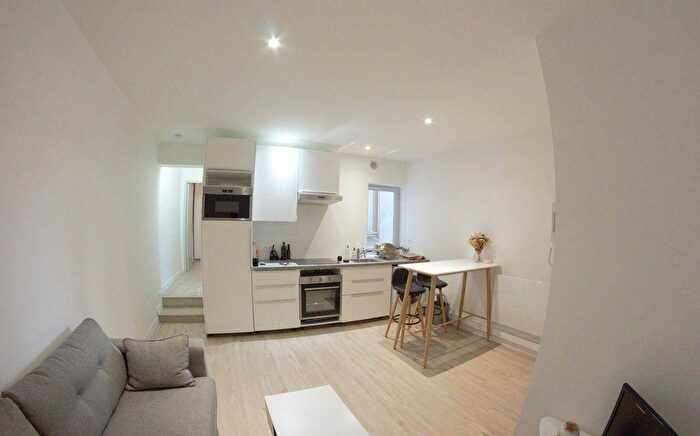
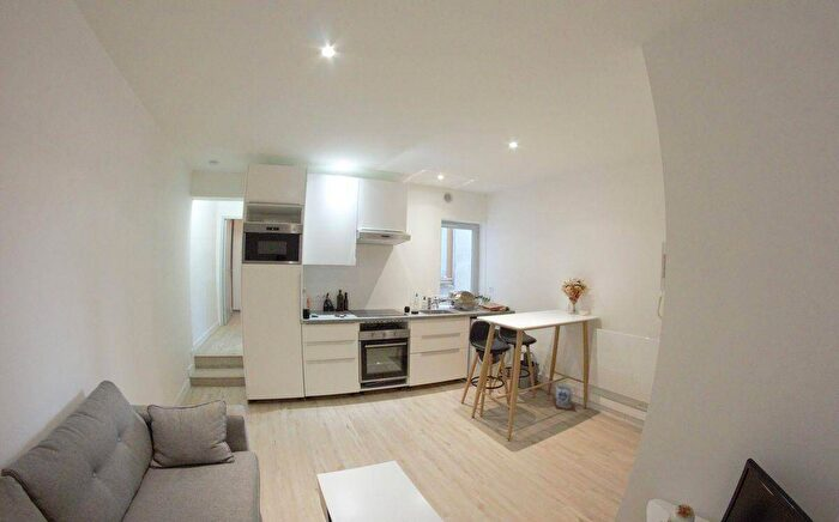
+ trash can [551,384,577,412]
